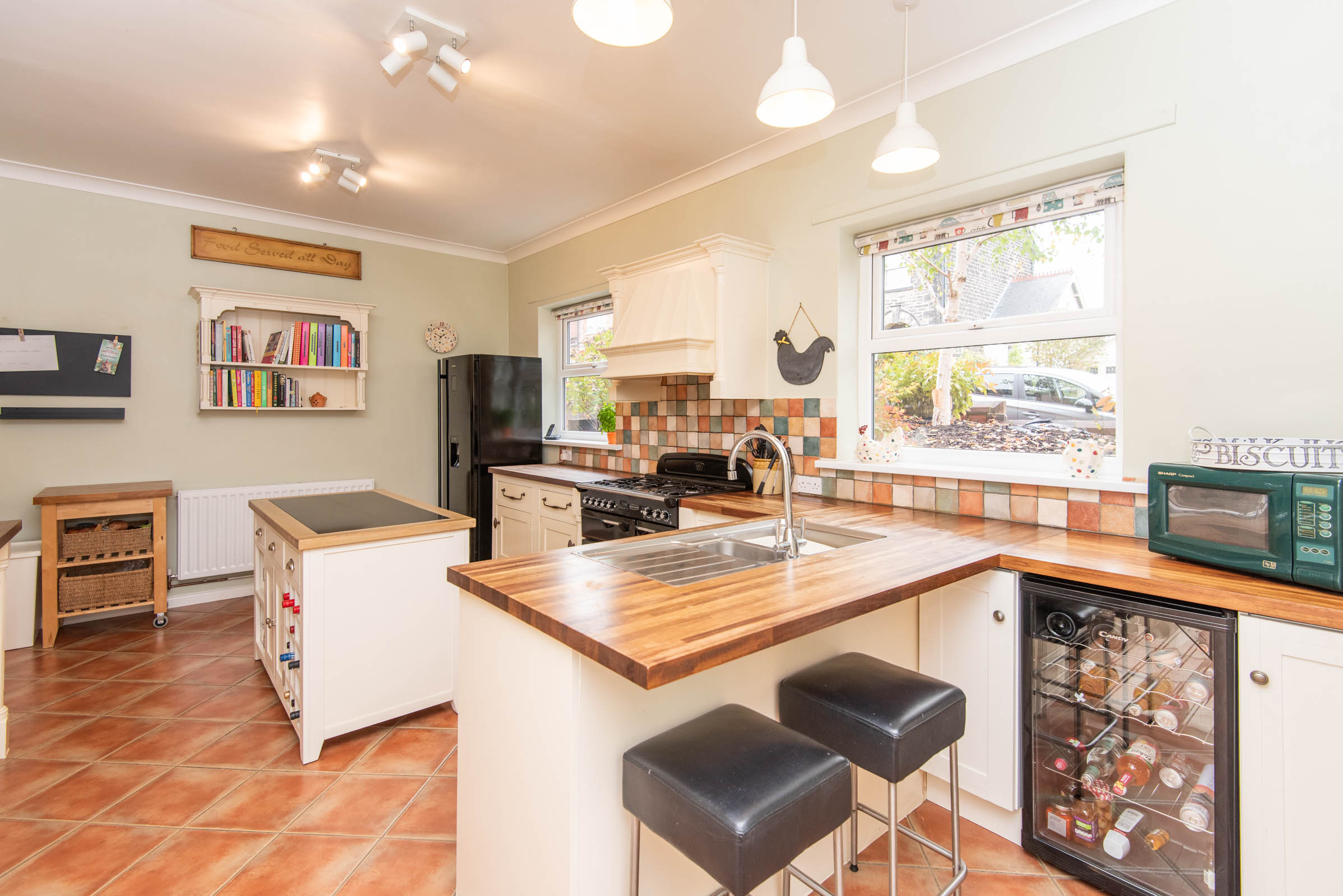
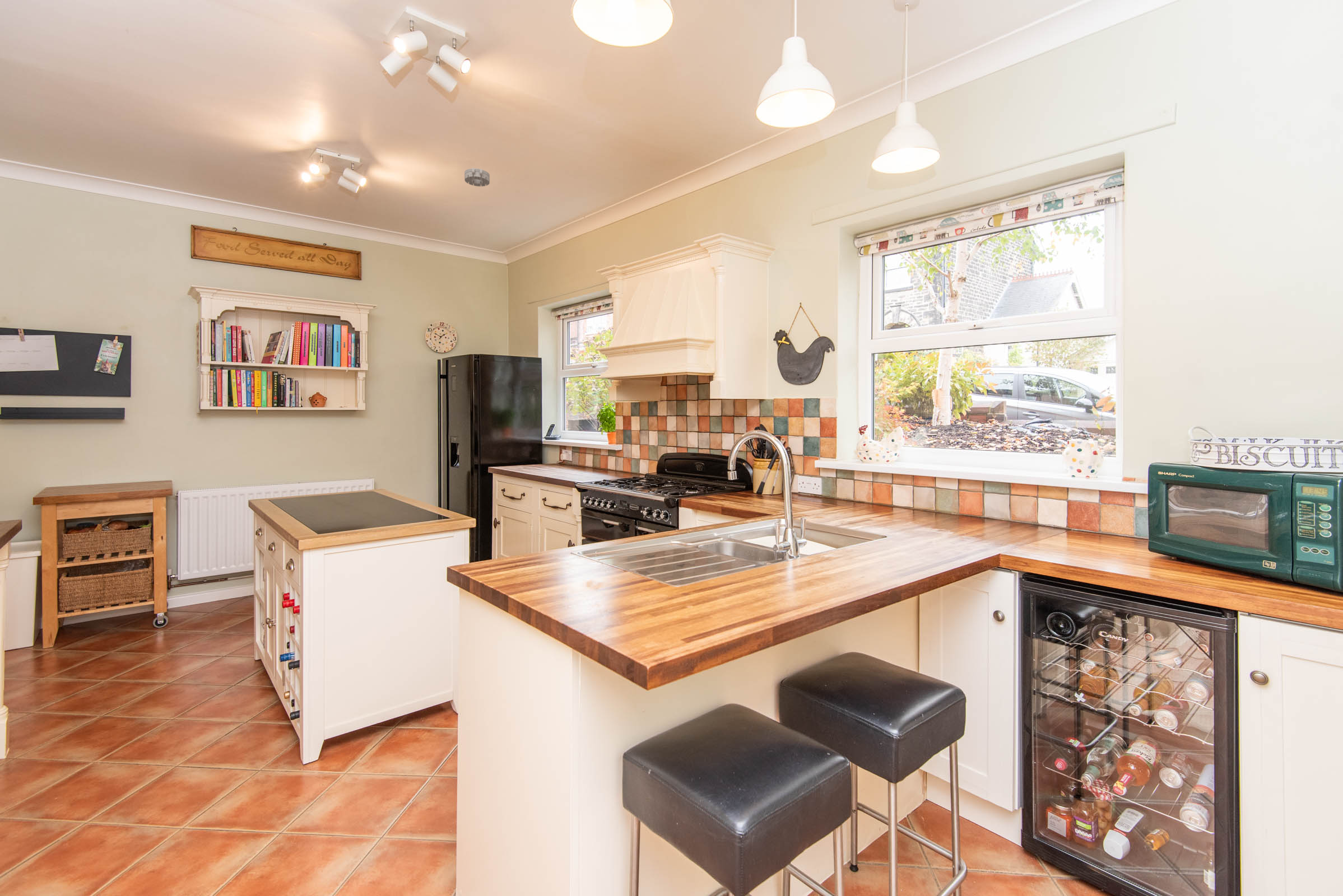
+ smoke detector [464,167,490,187]
